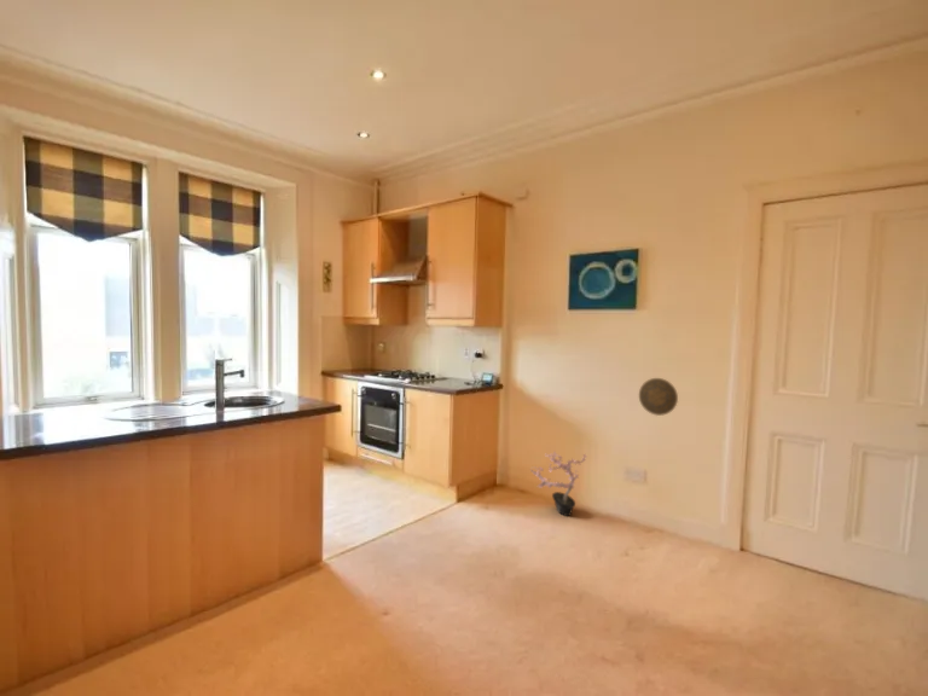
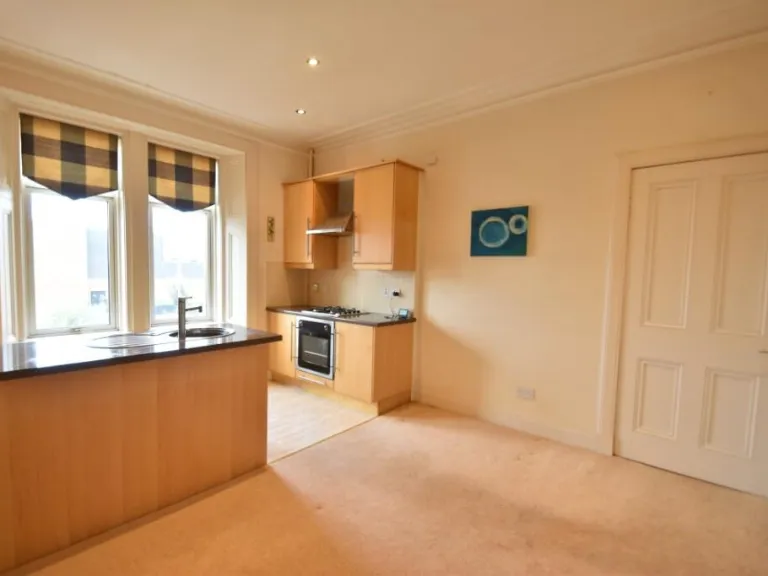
- decorative plate [638,377,679,417]
- potted plant [528,450,588,517]
